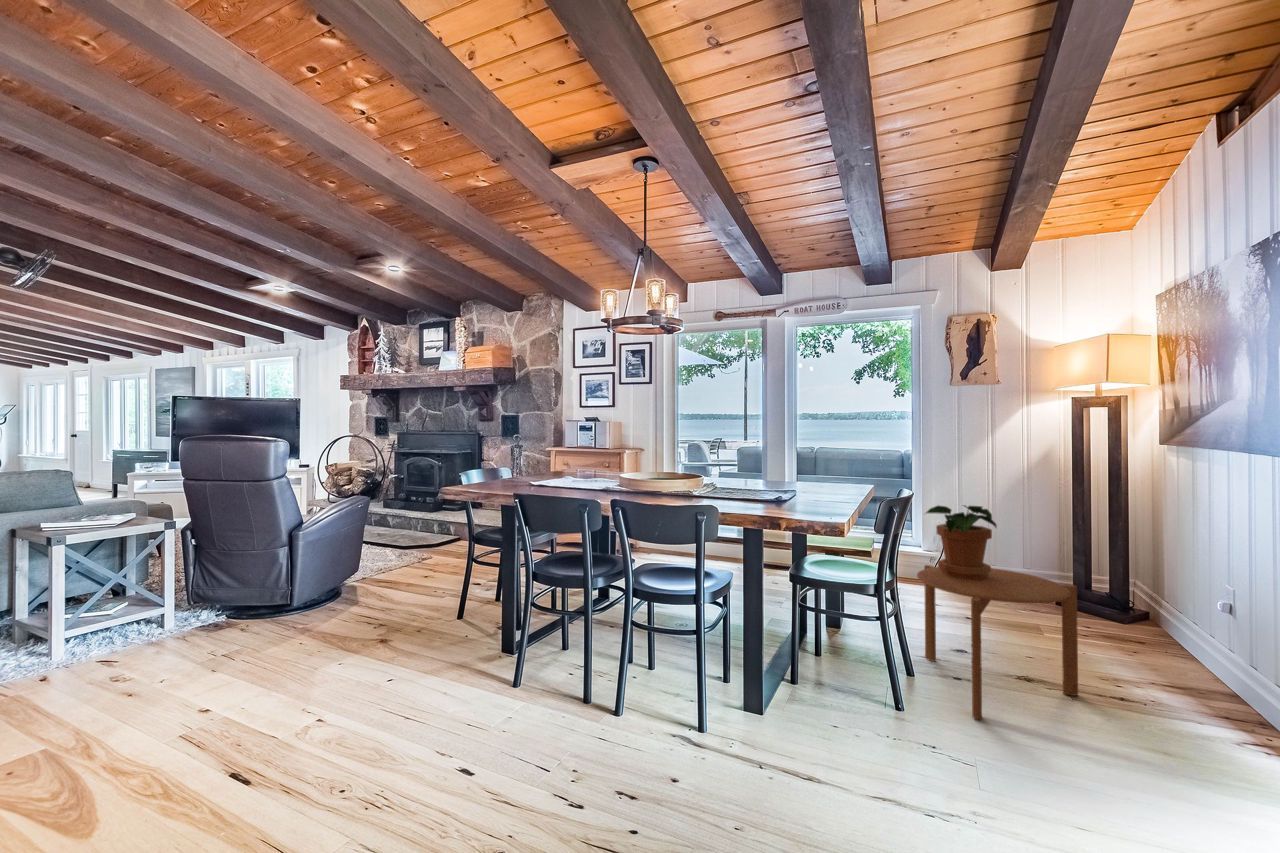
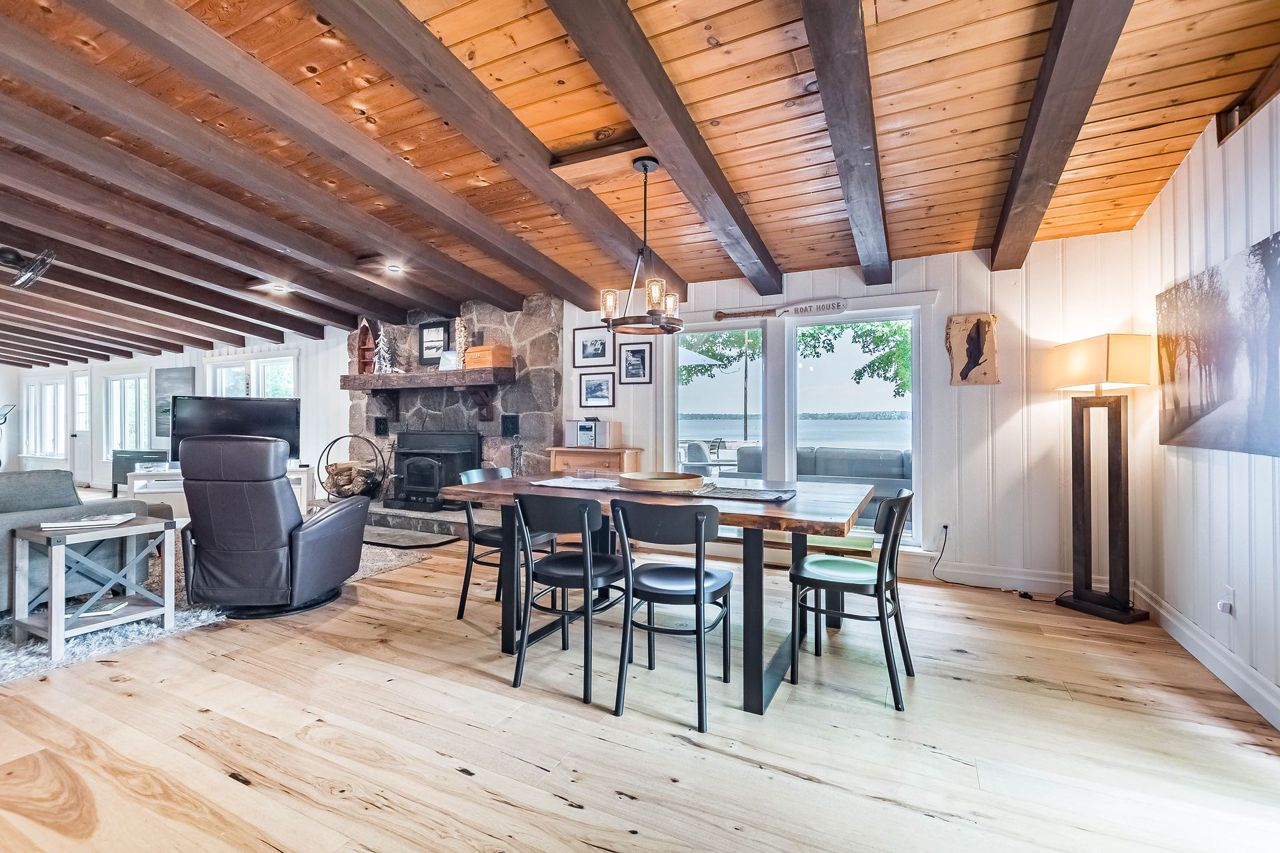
- side table [916,564,1079,720]
- potted plant [924,504,998,579]
